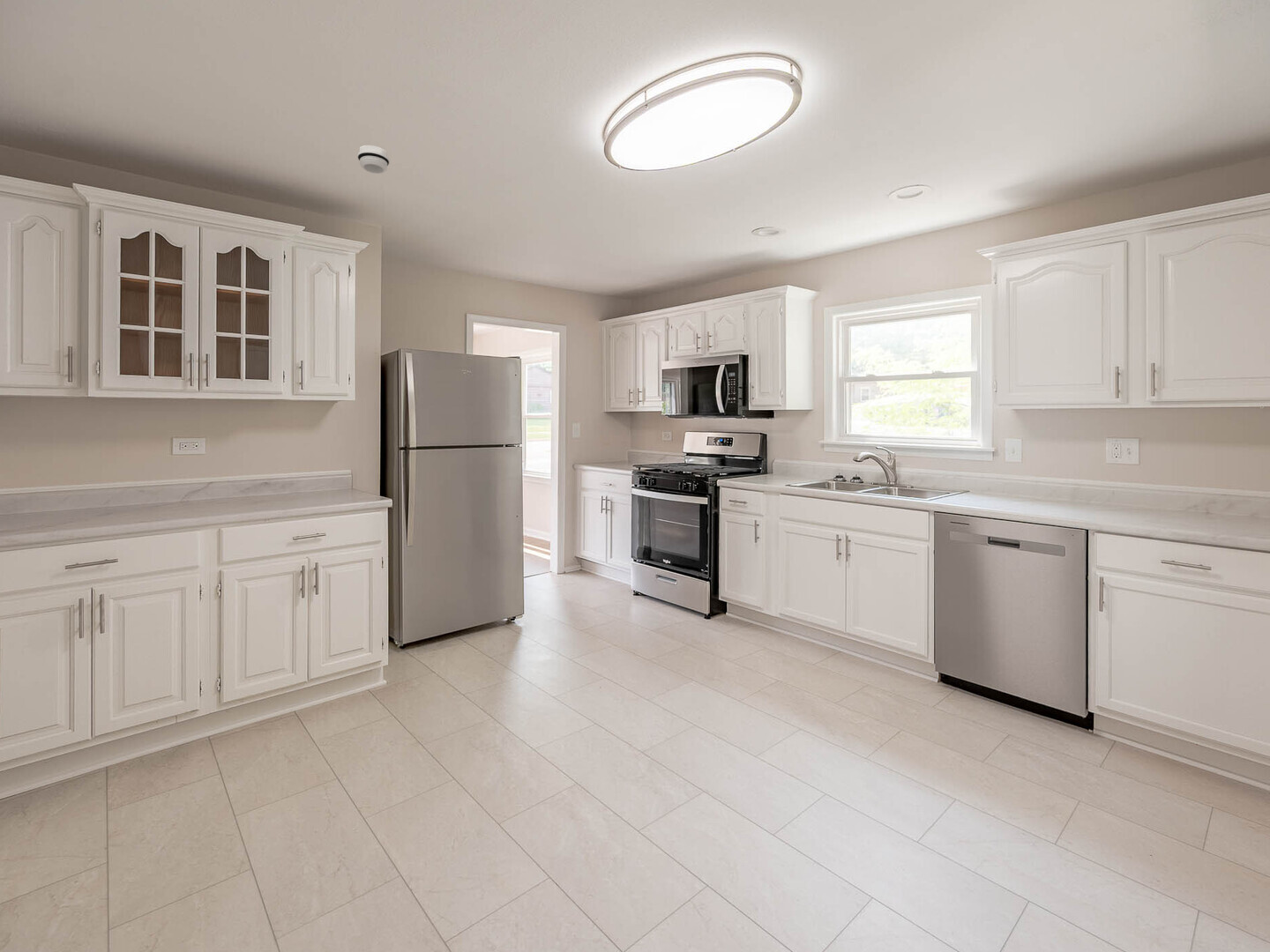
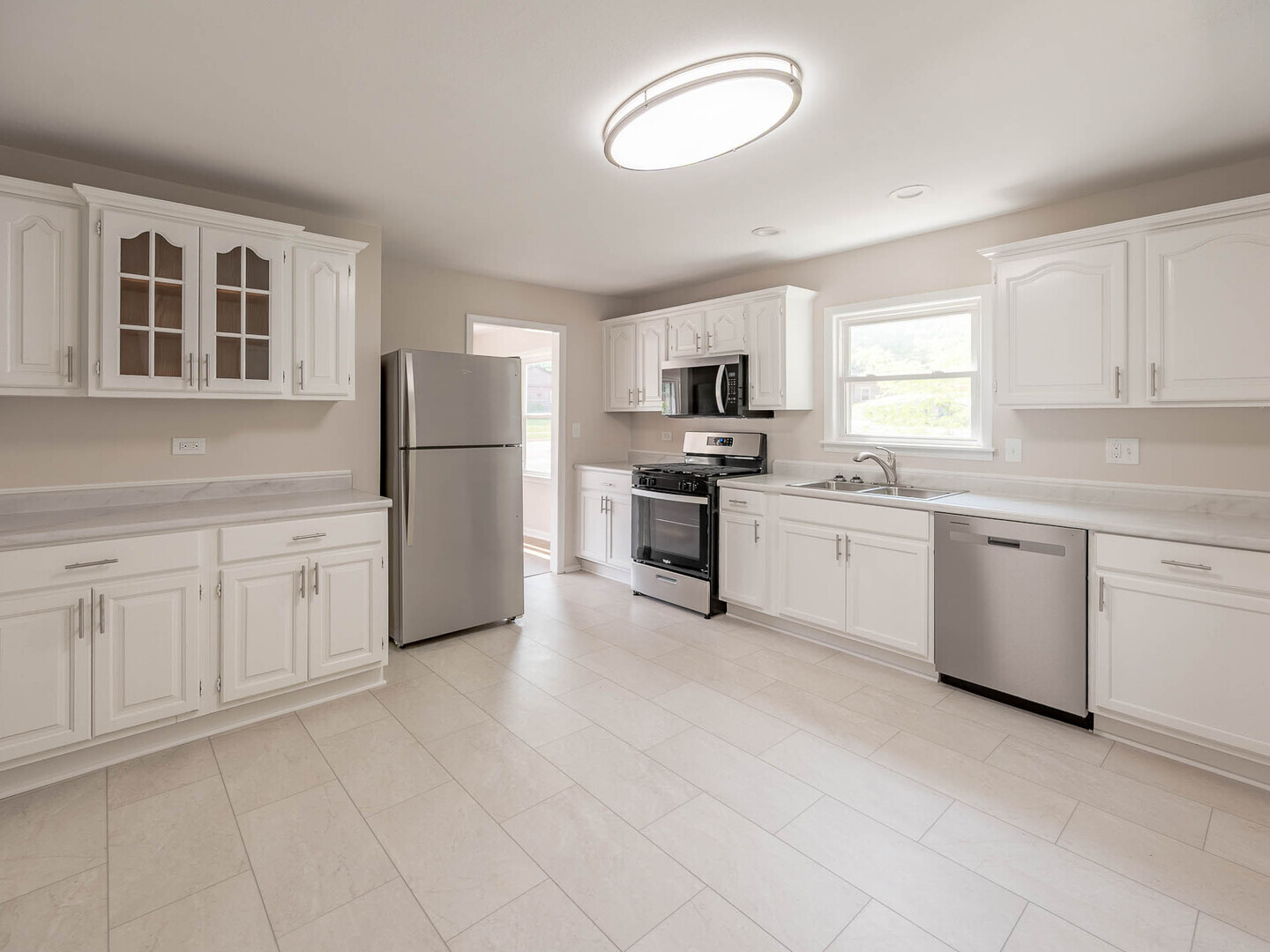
- smoke detector [357,145,390,175]
